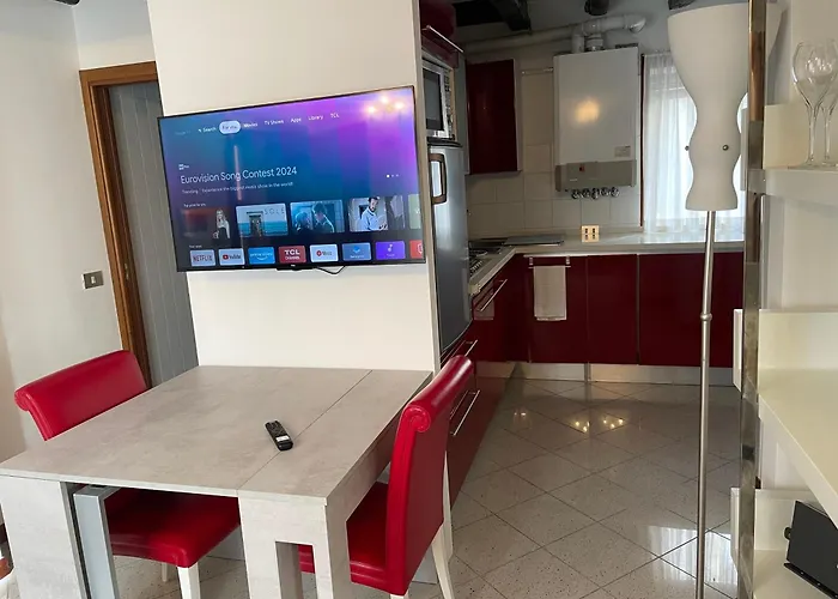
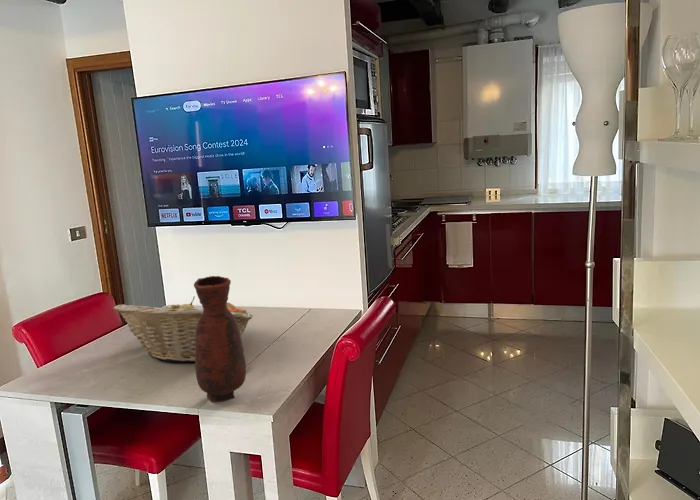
+ fruit basket [113,295,254,363]
+ vase [193,275,247,403]
